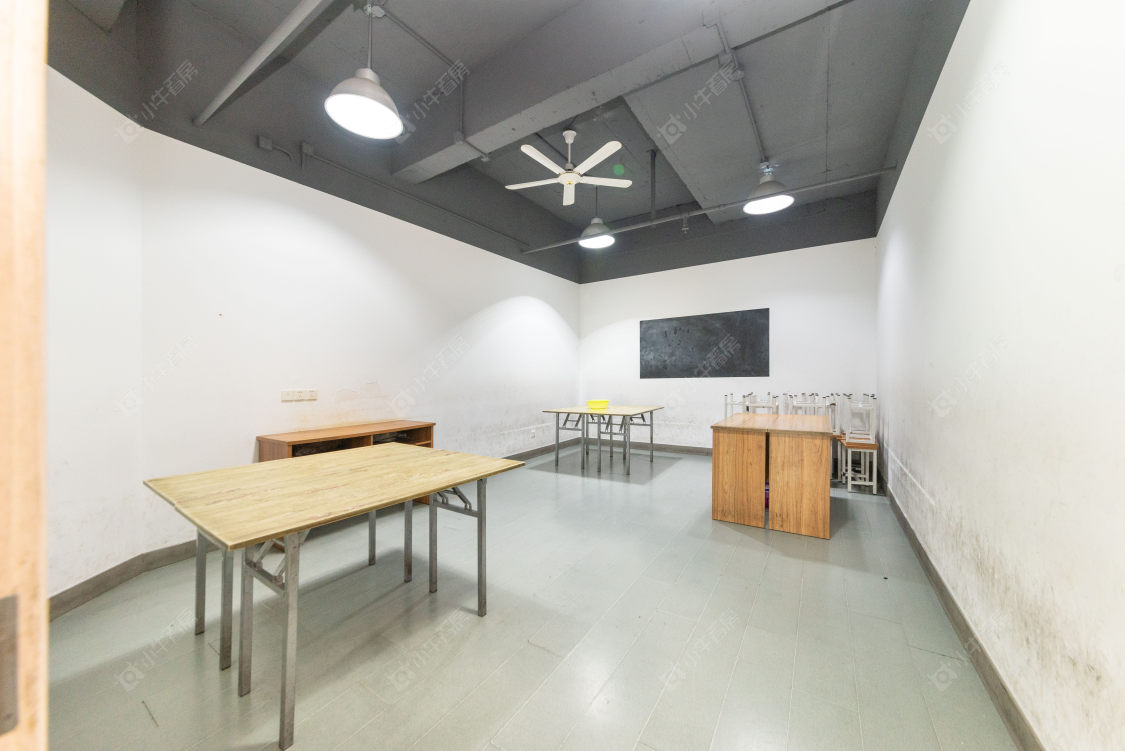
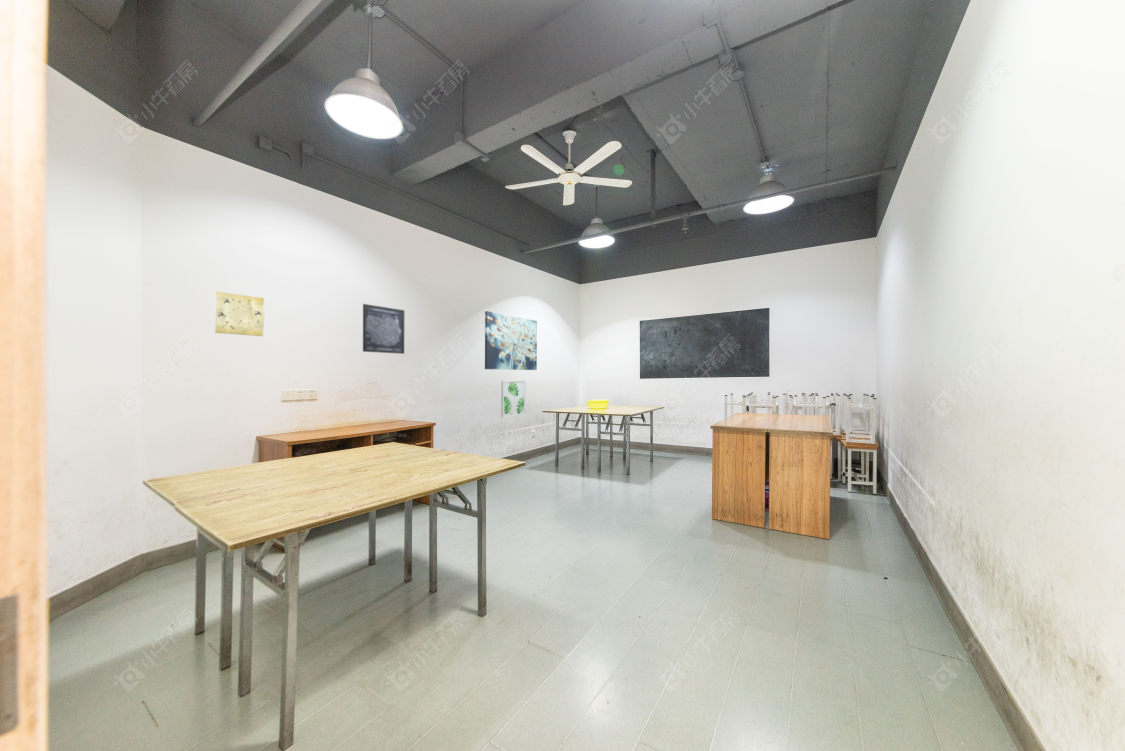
+ map [214,290,265,337]
+ wall art [362,303,405,355]
+ wall art [500,379,526,419]
+ wall art [484,310,538,371]
